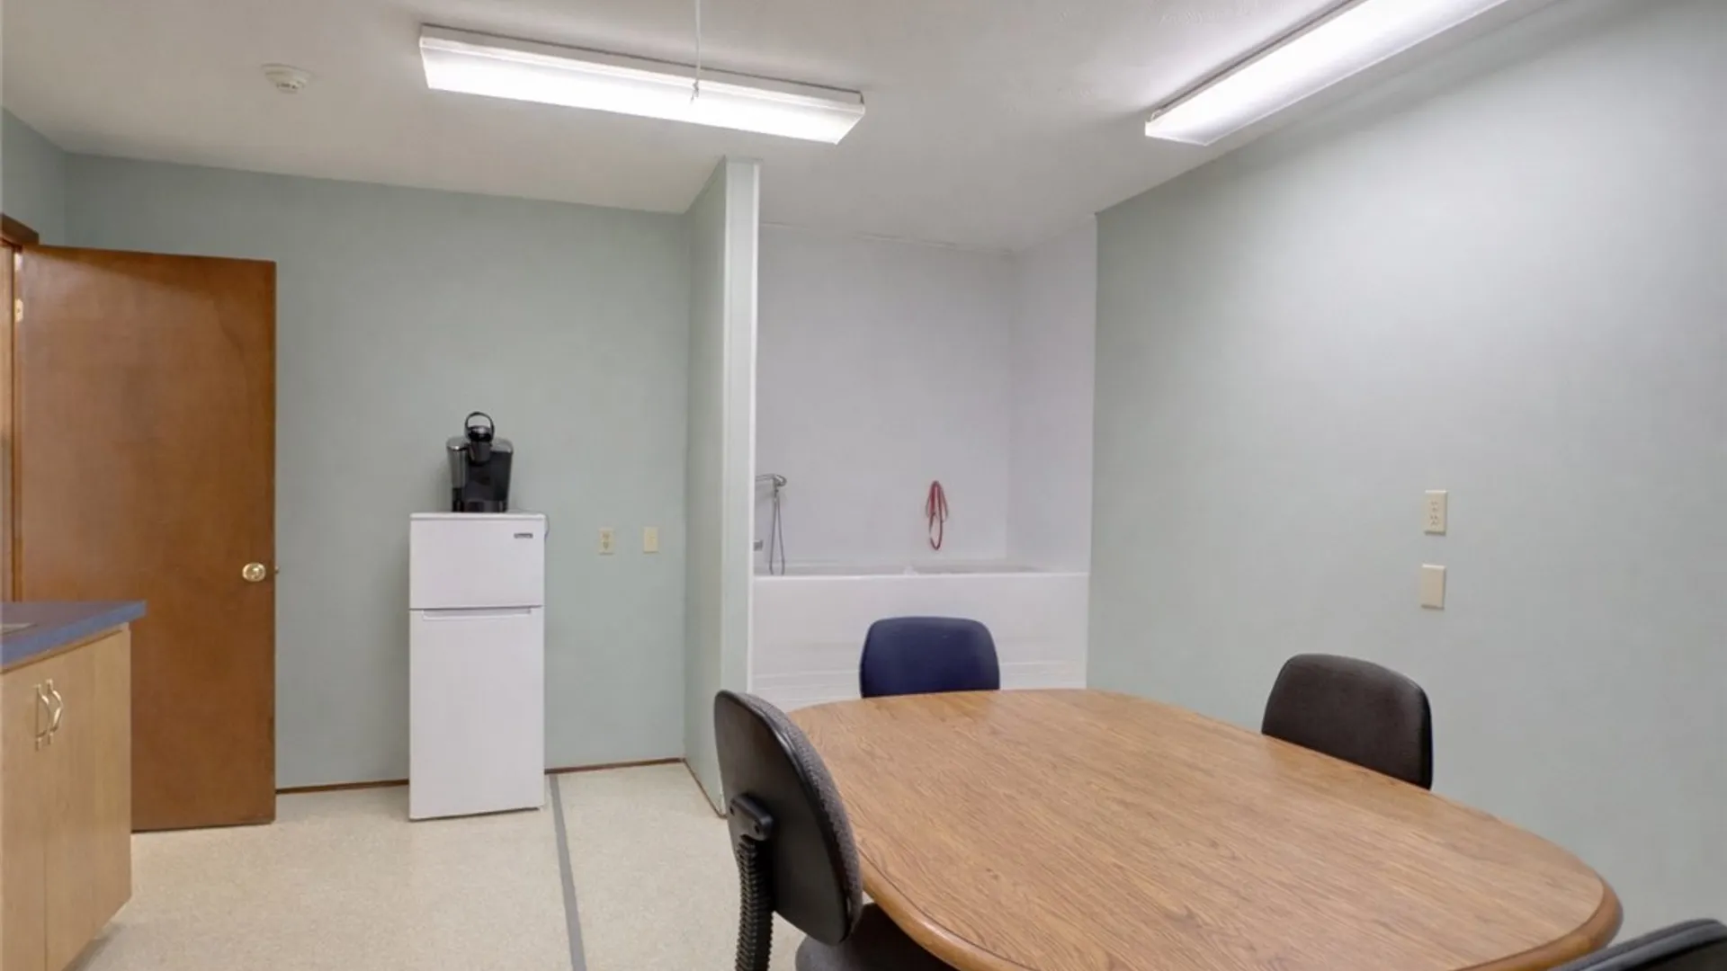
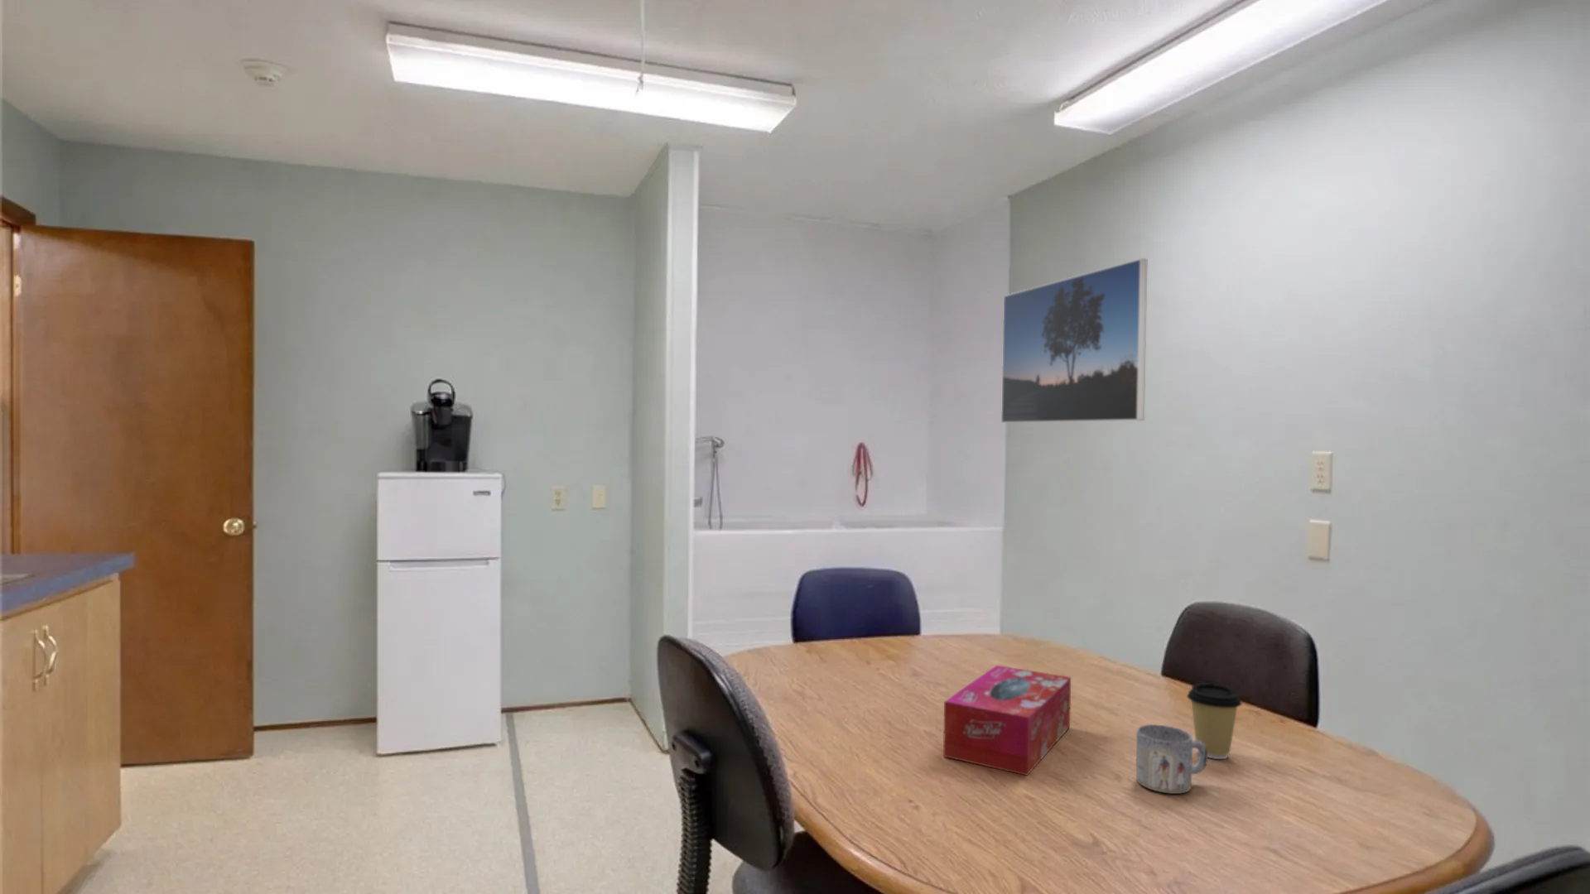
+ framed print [1000,258,1149,424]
+ mug [1136,724,1208,795]
+ coffee cup [1186,682,1243,760]
+ tissue box [942,665,1071,776]
